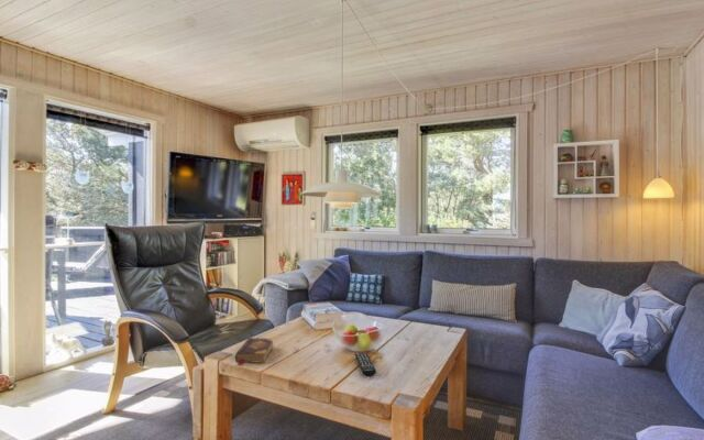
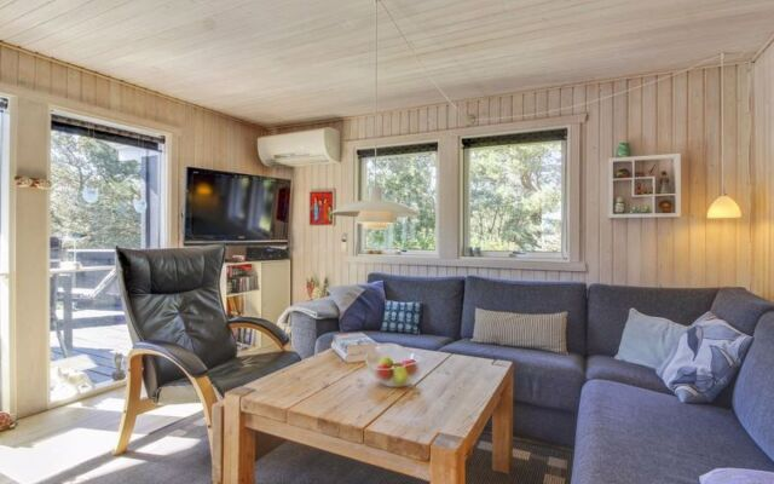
- book [234,337,275,366]
- remote control [353,352,377,377]
